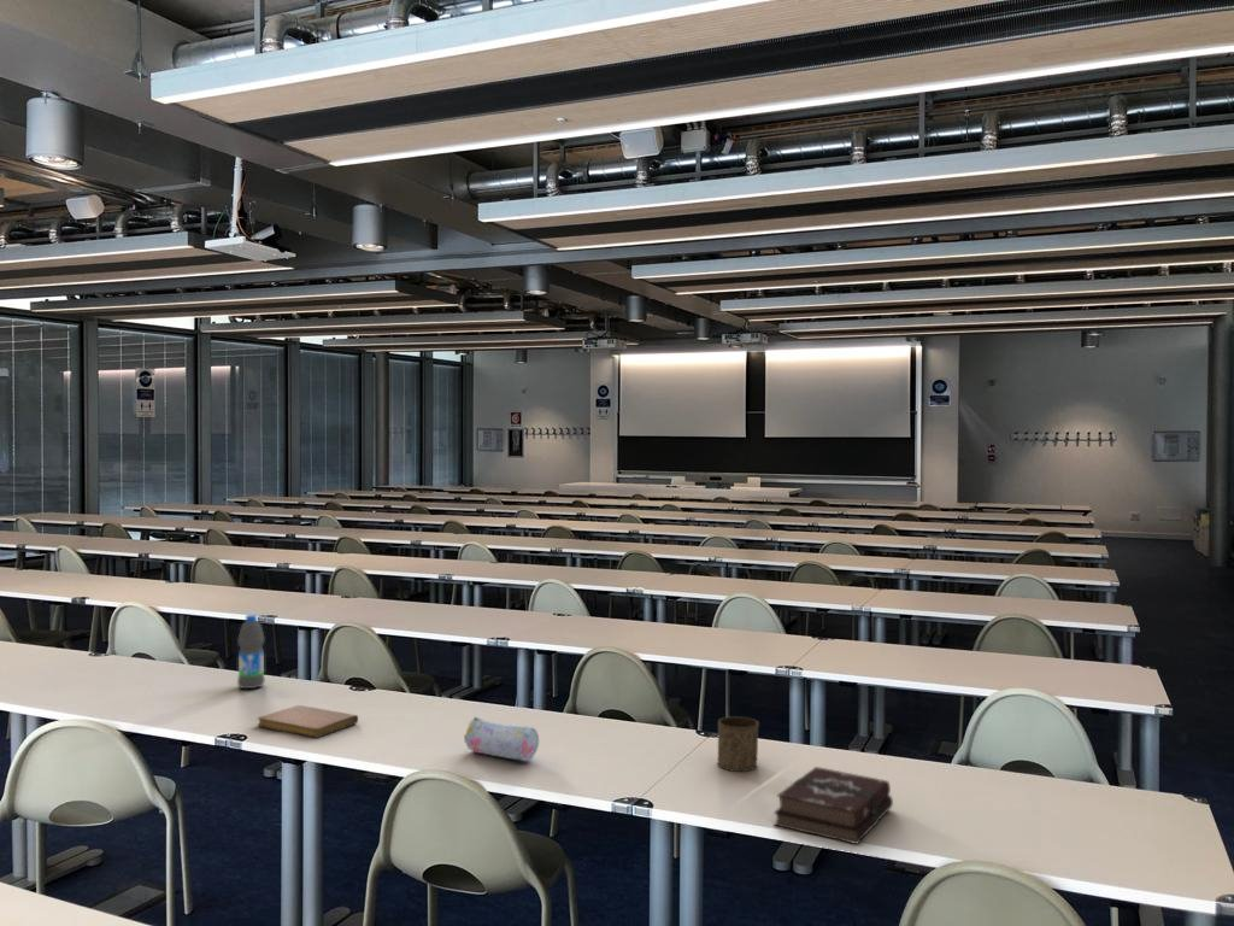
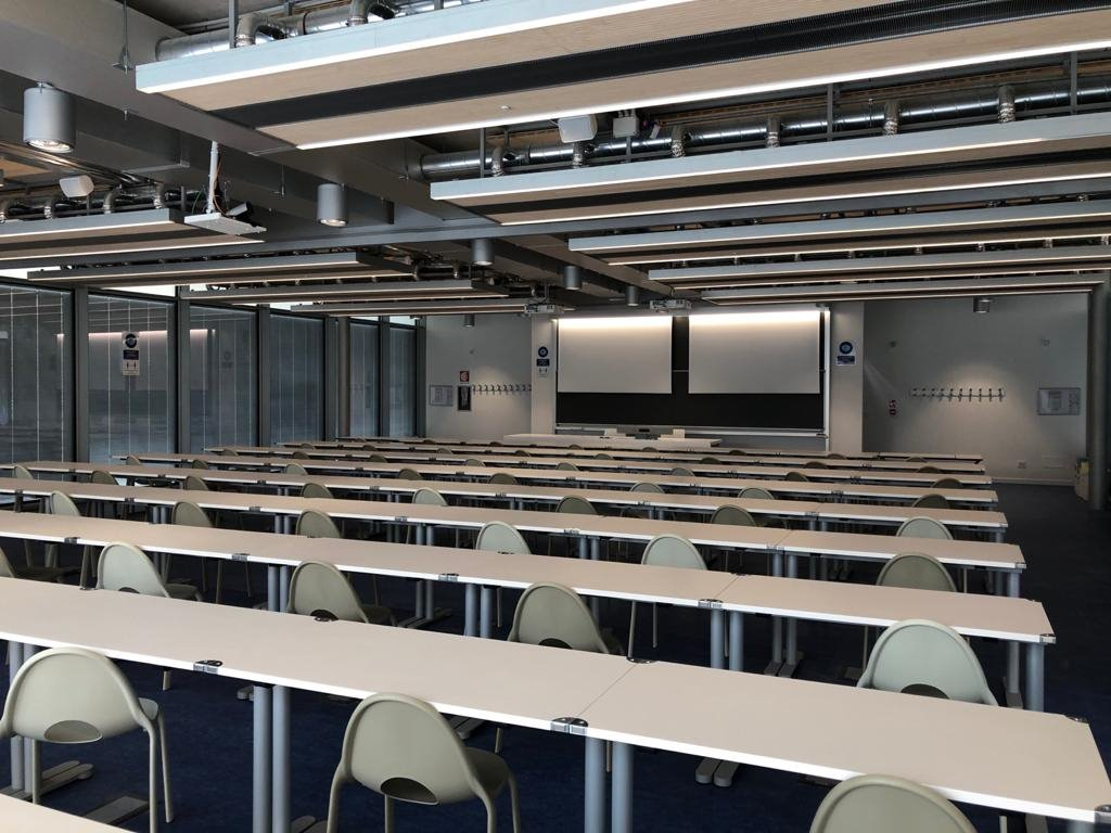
- cup [717,715,760,773]
- notebook [257,704,359,739]
- hardback book [772,766,894,845]
- pencil case [464,716,540,762]
- water bottle [236,614,266,690]
